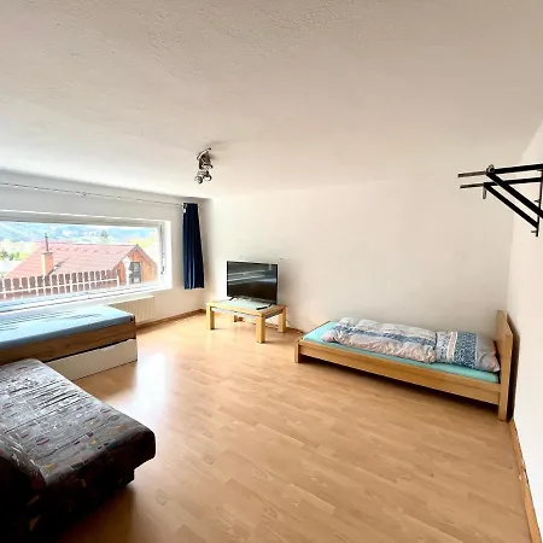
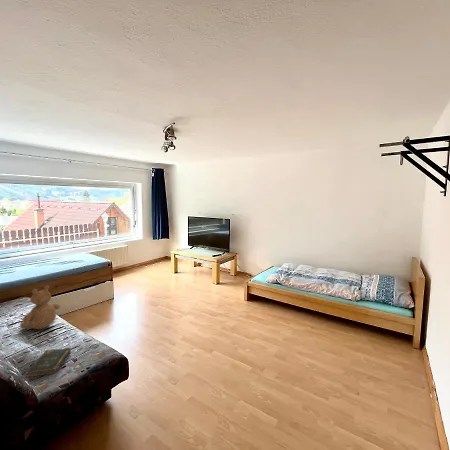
+ teddy bear [19,284,61,330]
+ bible [25,347,72,378]
